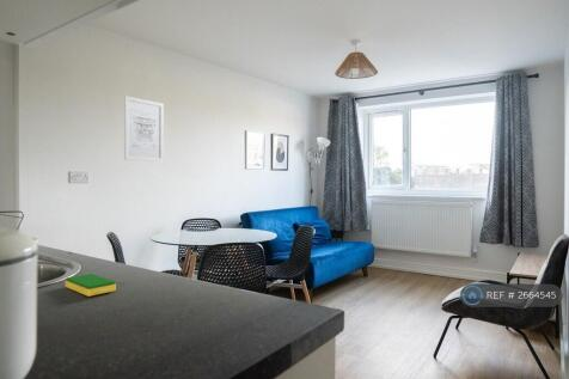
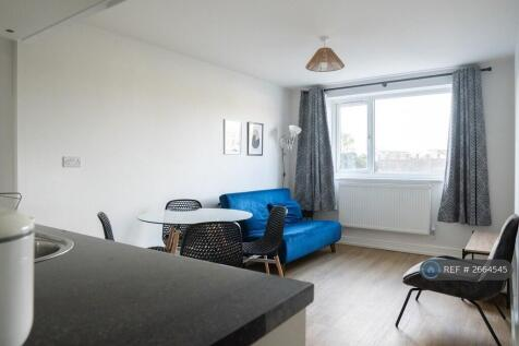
- dish sponge [65,273,117,298]
- wall art [123,94,165,163]
